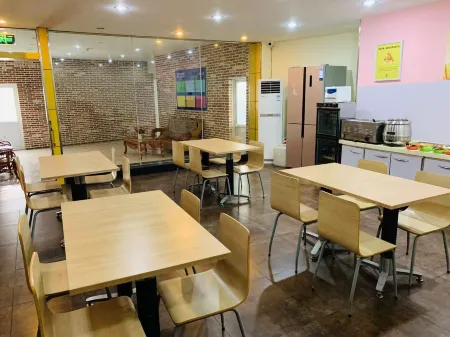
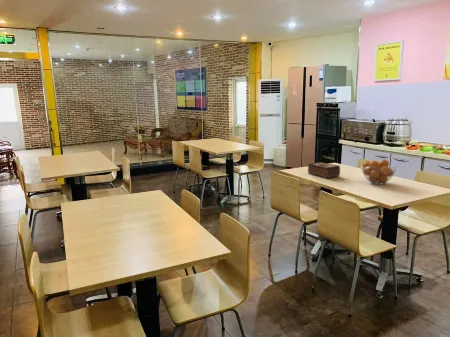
+ fruit basket [360,159,398,186]
+ tissue box [307,161,341,179]
